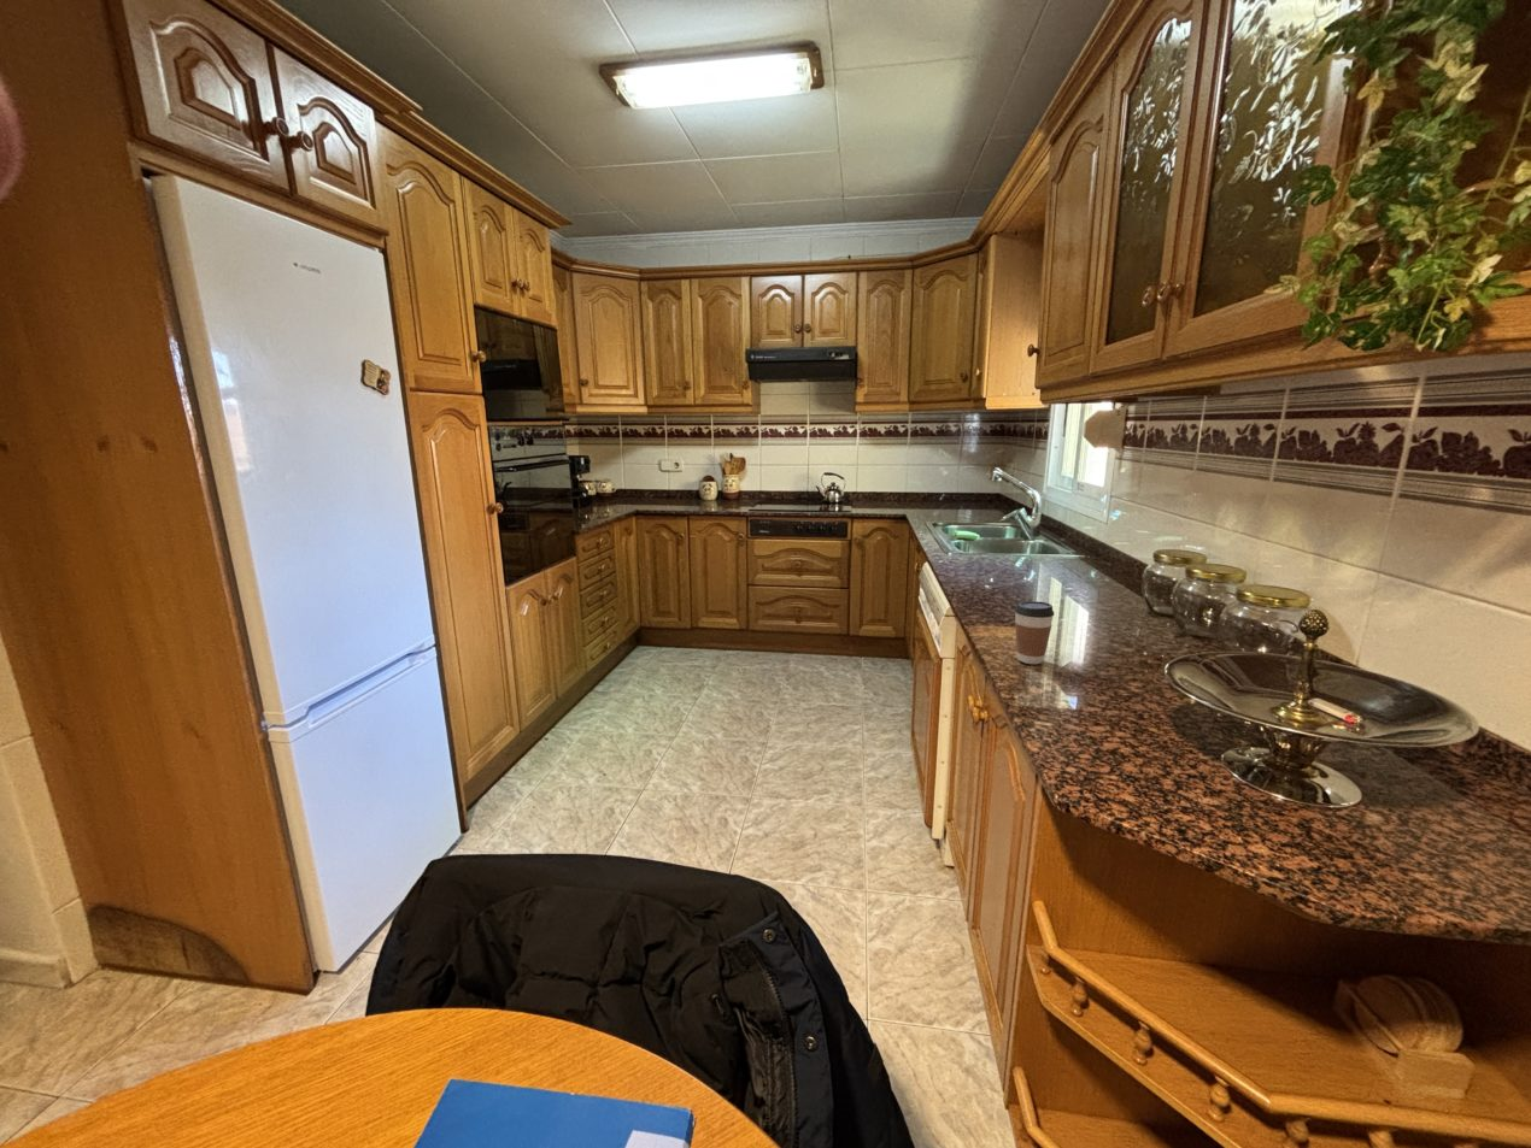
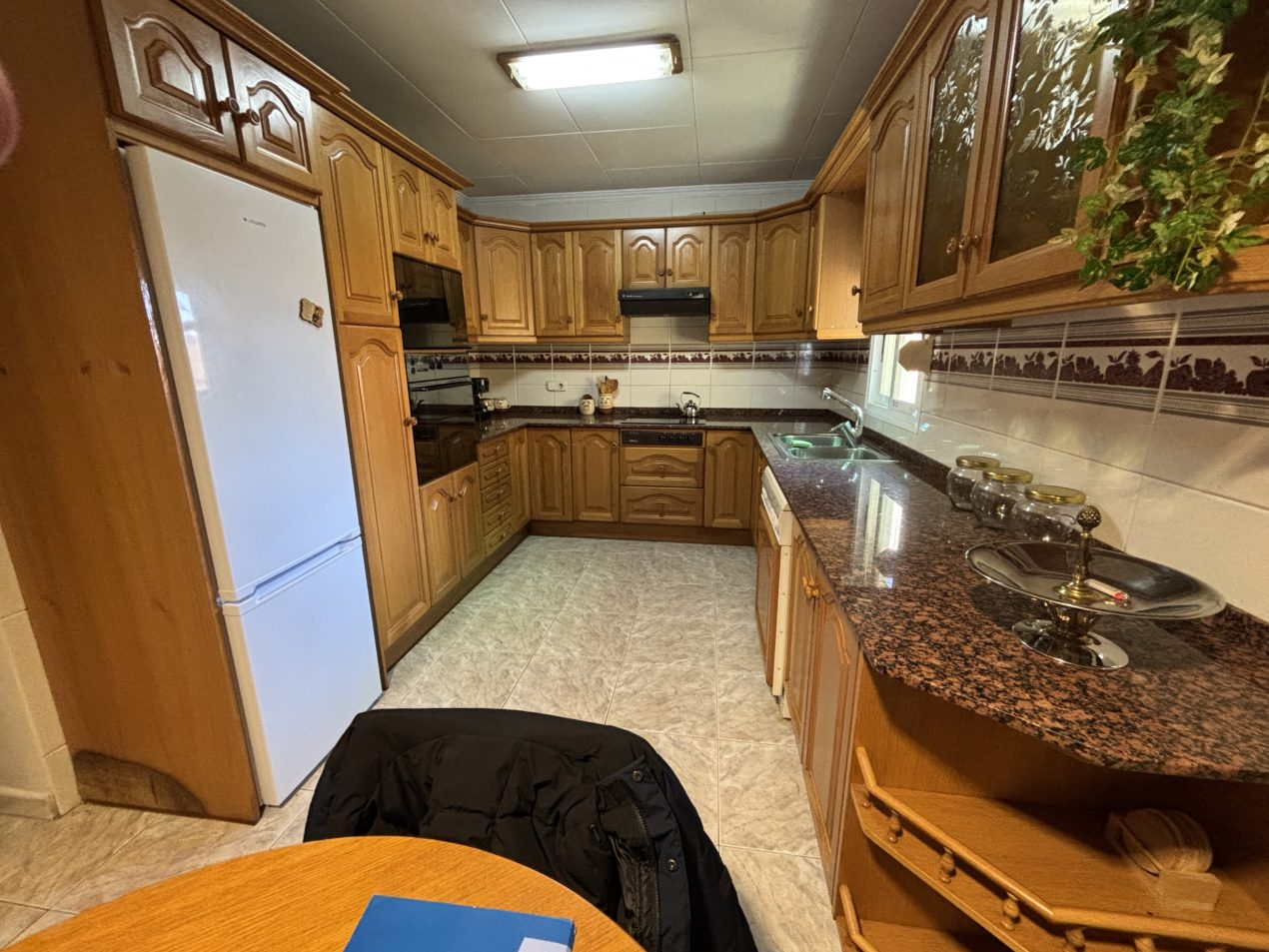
- coffee cup [1013,599,1054,664]
